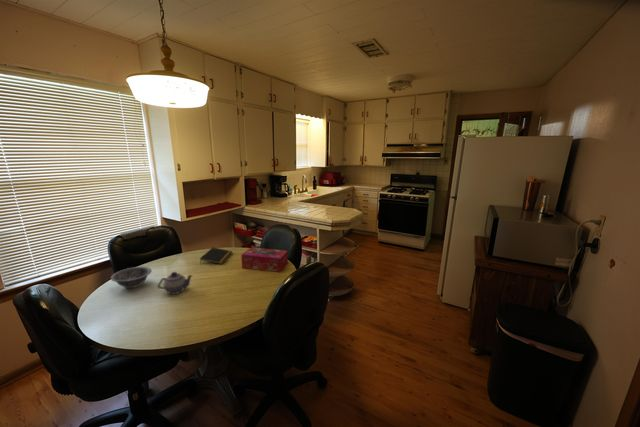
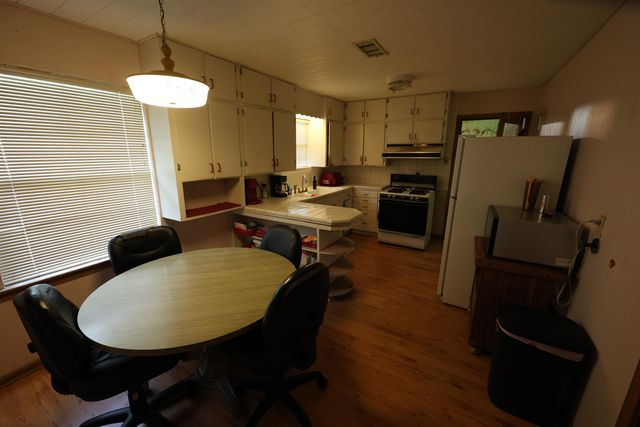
- bowl [110,266,153,289]
- tissue box [240,246,289,273]
- teapot [156,271,194,295]
- notepad [199,246,234,265]
